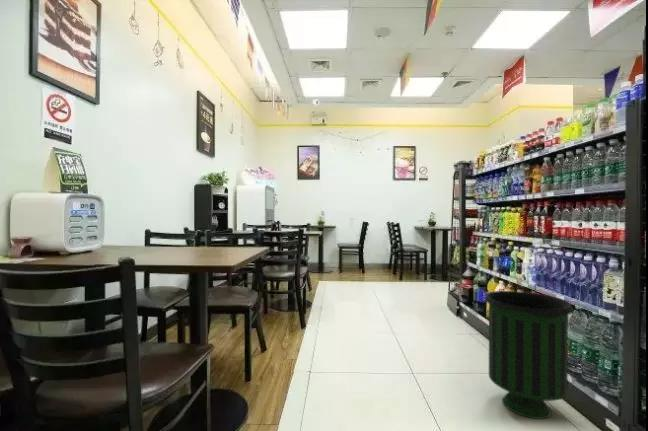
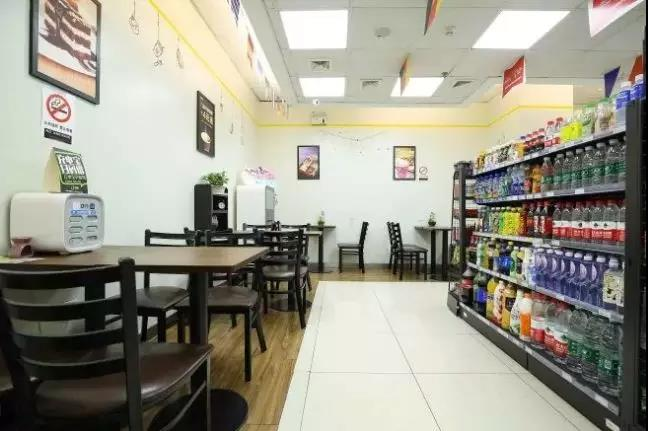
- trash can [484,290,574,420]
